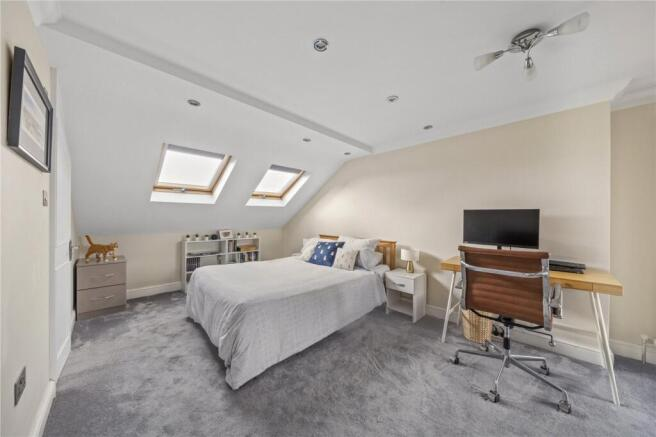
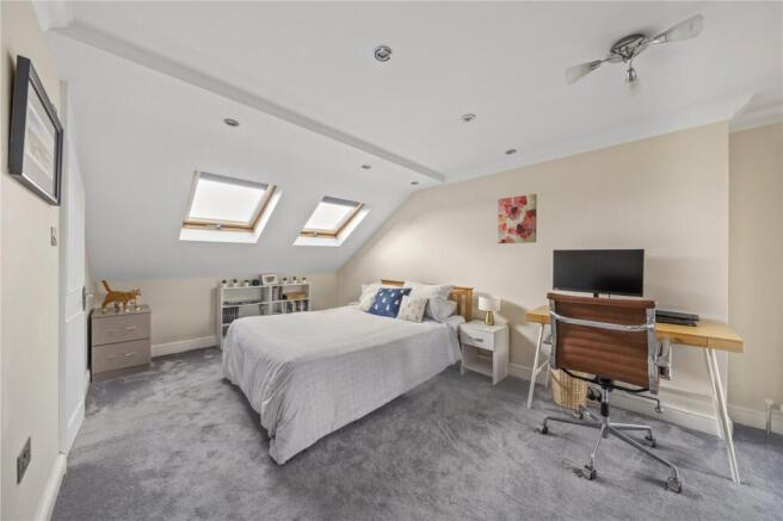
+ wall art [497,193,538,244]
